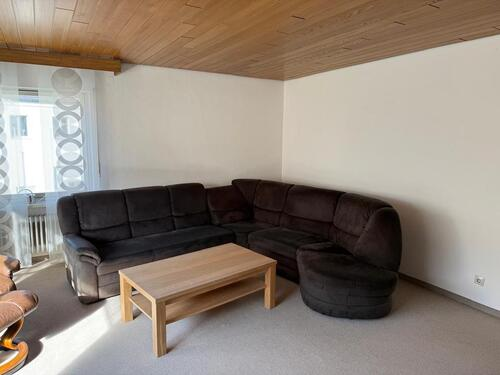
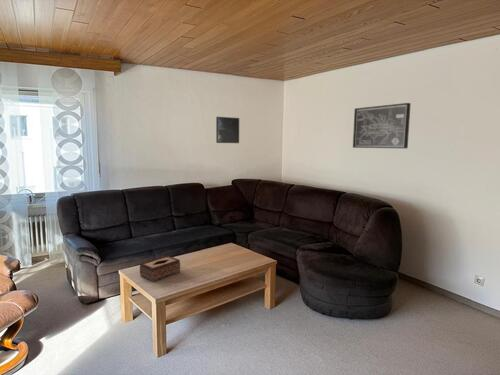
+ tissue box [139,255,181,283]
+ wall art [352,102,412,149]
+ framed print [215,116,240,144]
